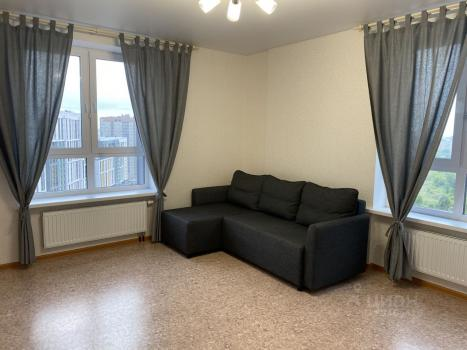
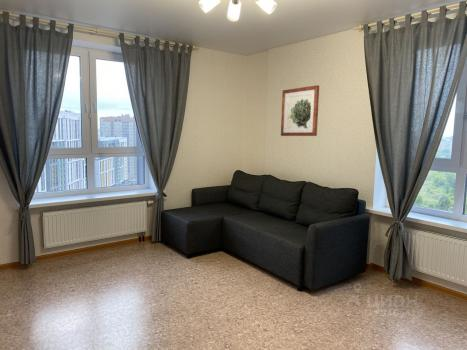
+ wall art [280,84,320,137]
